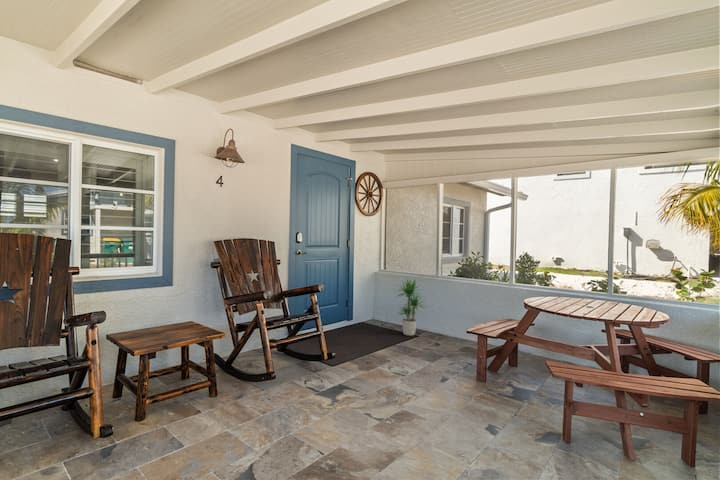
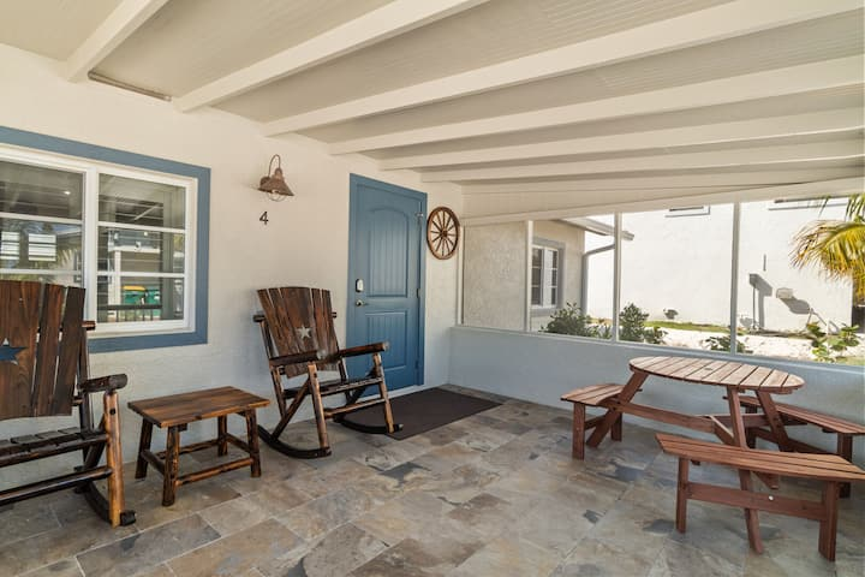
- potted plant [393,277,429,336]
